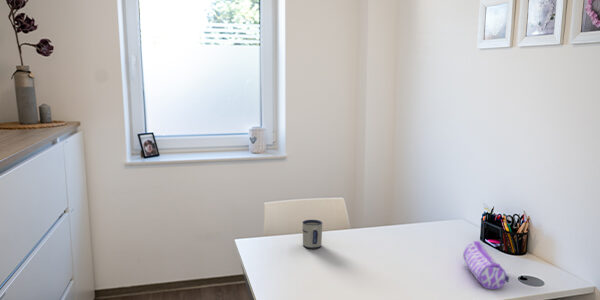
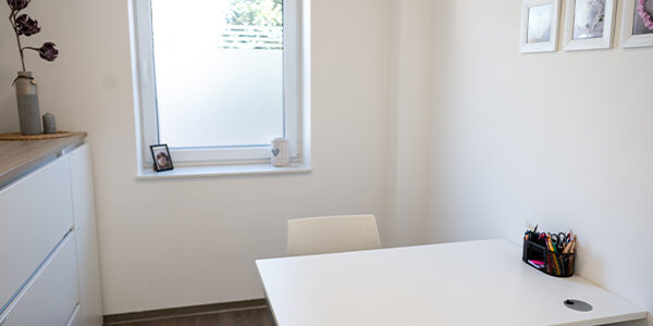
- pencil case [462,240,510,290]
- mug [301,219,323,250]
